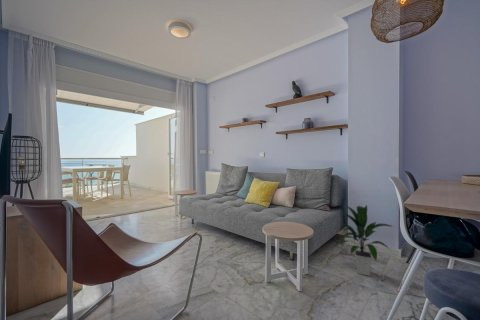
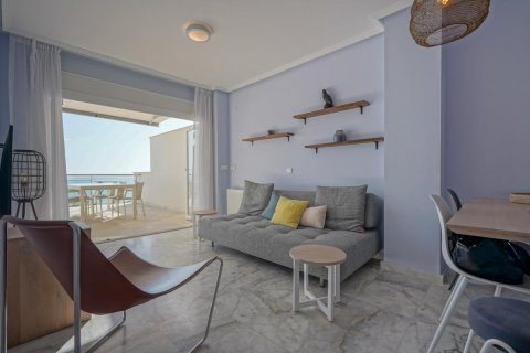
- indoor plant [331,204,393,277]
